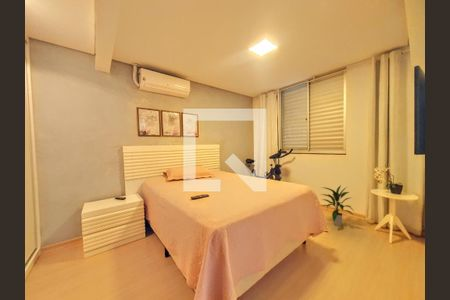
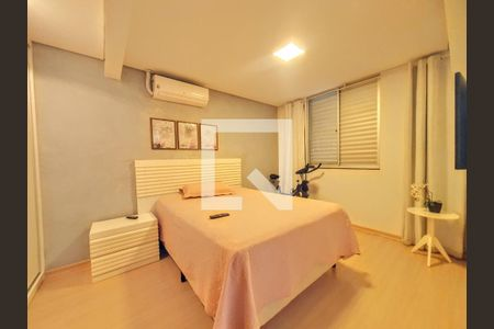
- indoor plant [319,184,355,227]
